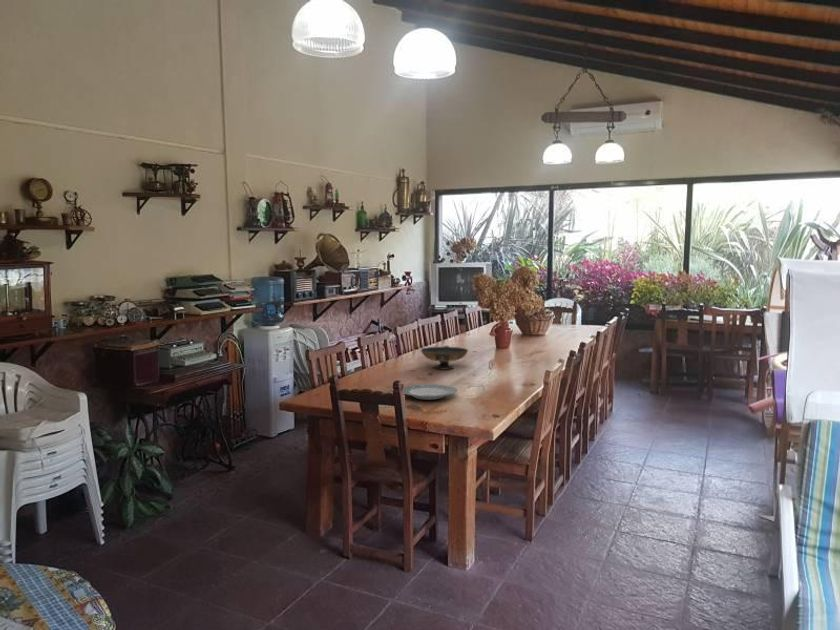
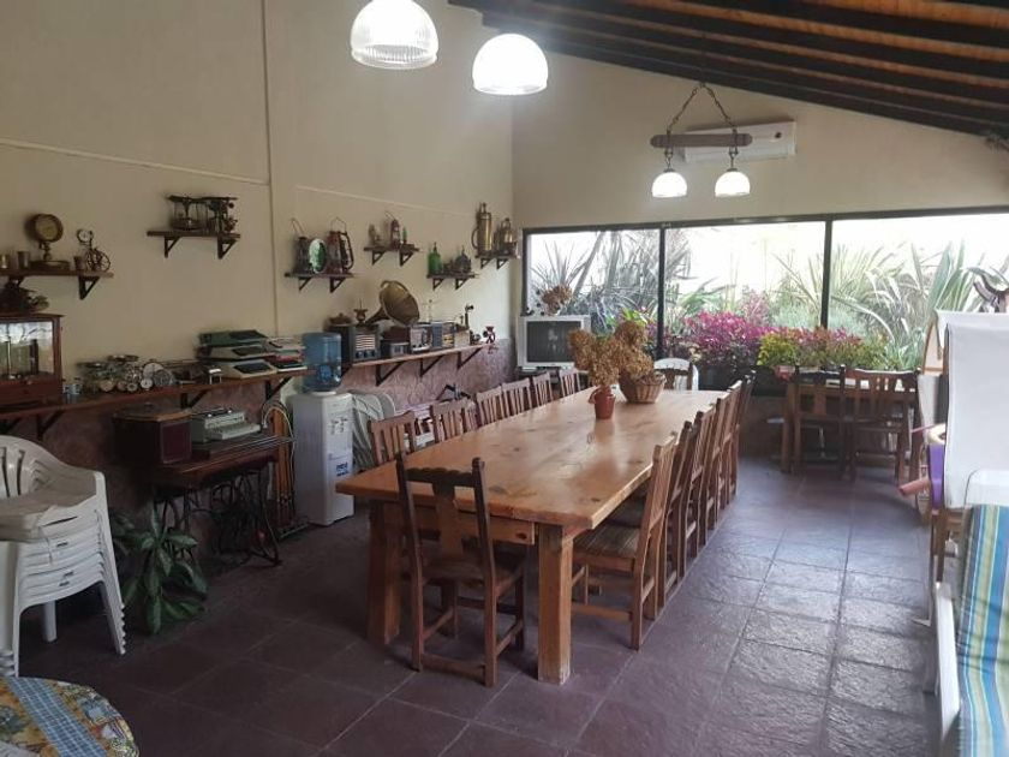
- plate [403,383,458,401]
- decorative bowl [420,345,469,371]
